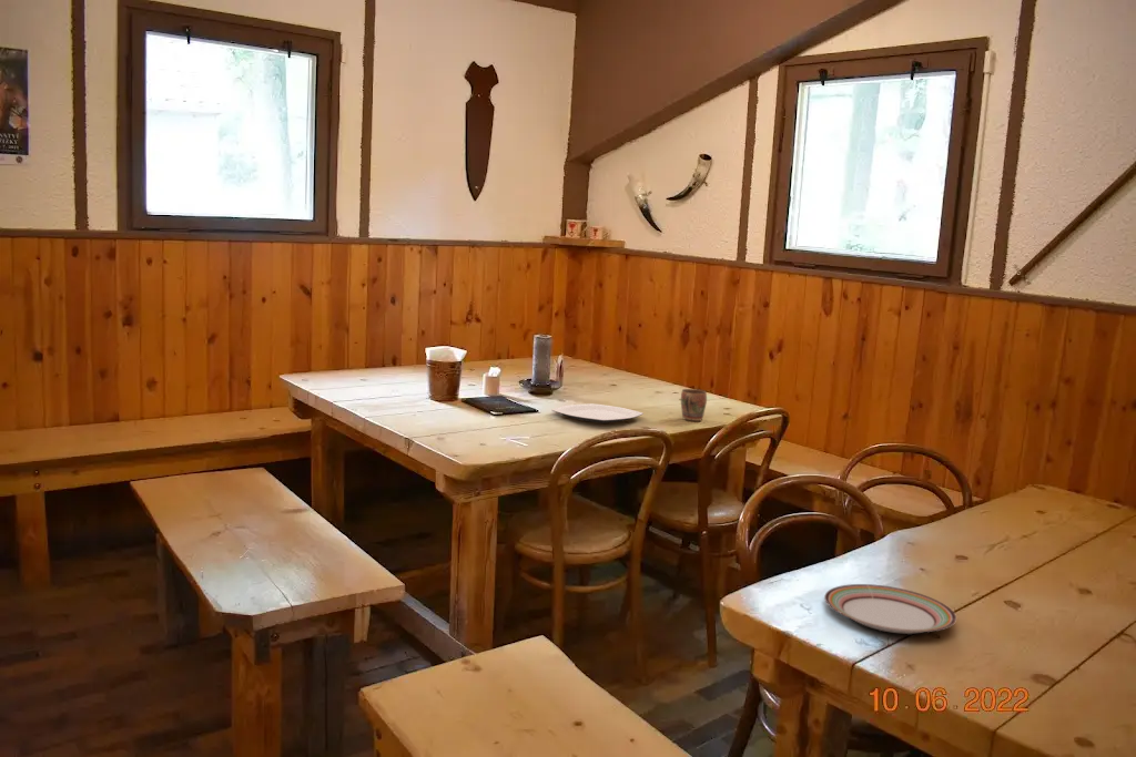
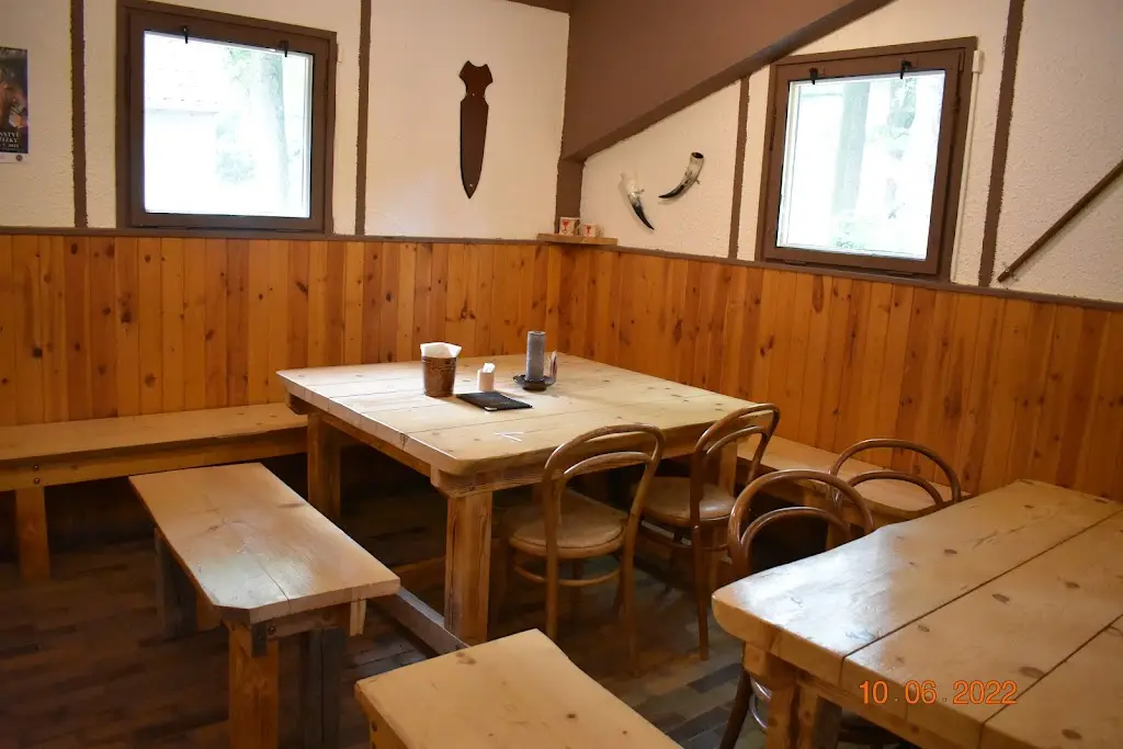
- plate [823,583,957,635]
- plate [551,402,645,424]
- mug [680,388,708,422]
